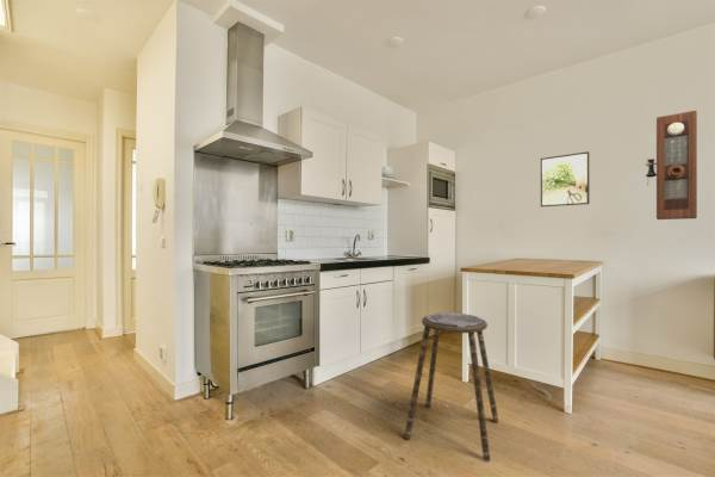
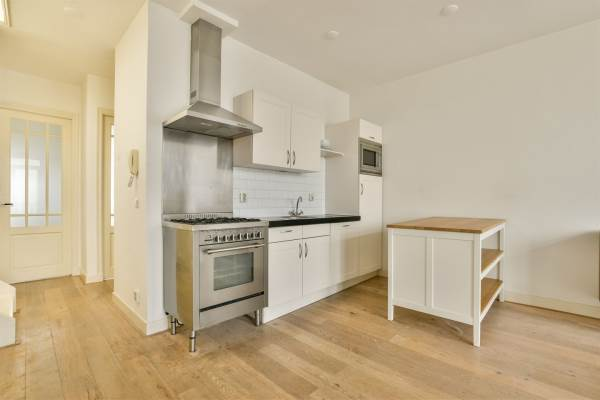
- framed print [540,150,591,207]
- pendulum clock [645,110,698,221]
- stool [403,311,499,461]
